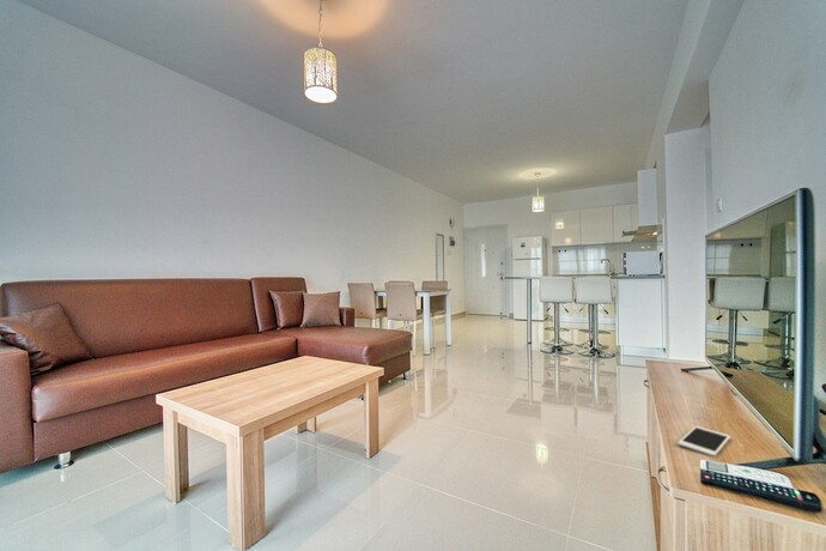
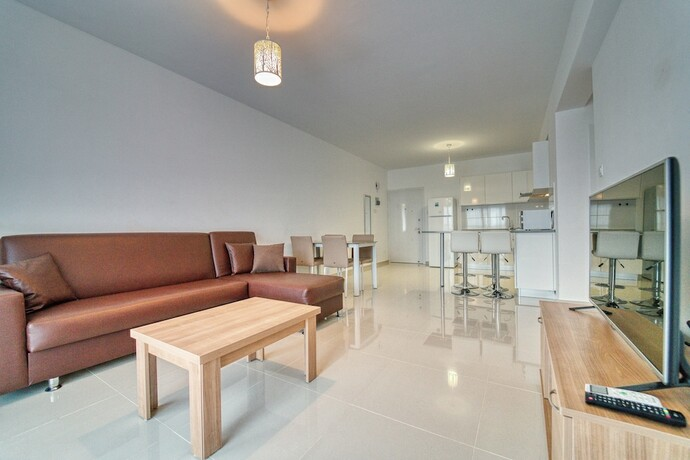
- cell phone [676,425,731,458]
